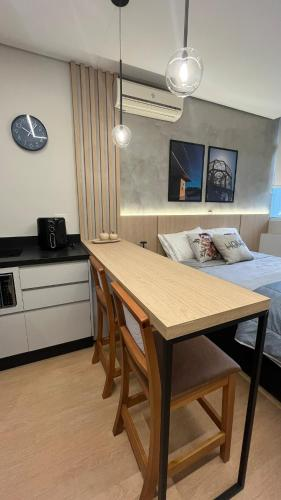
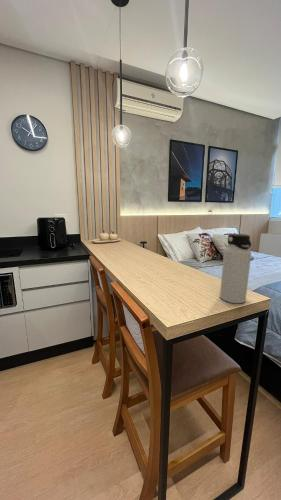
+ water bottle [219,233,252,304]
